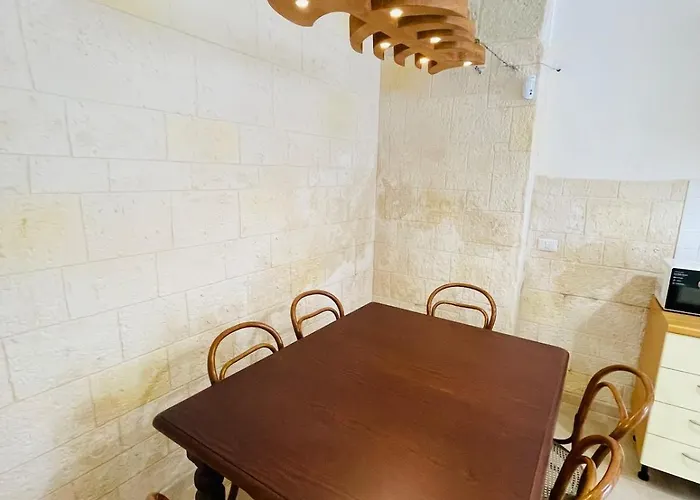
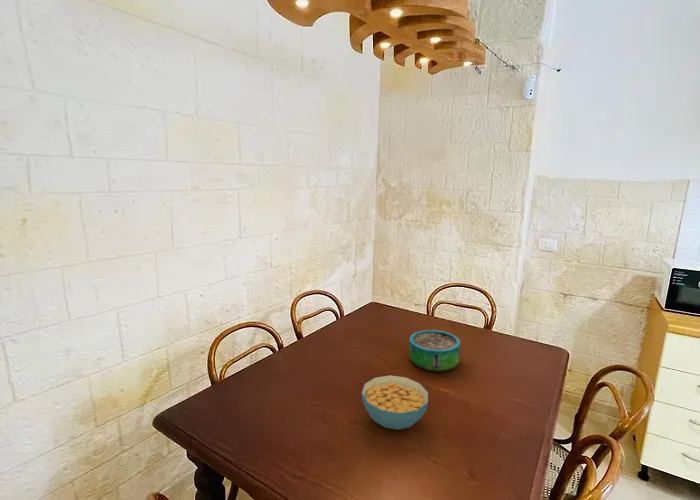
+ decorative bowl [408,329,461,373]
+ cereal bowl [361,374,429,431]
